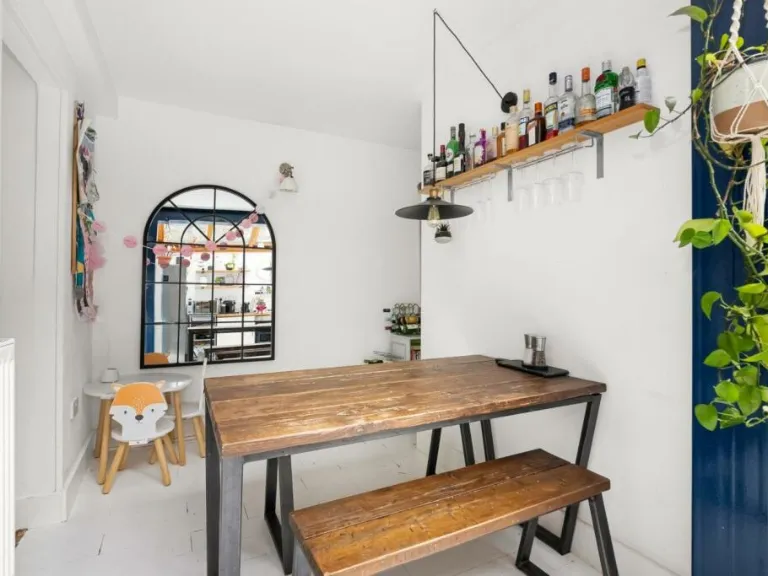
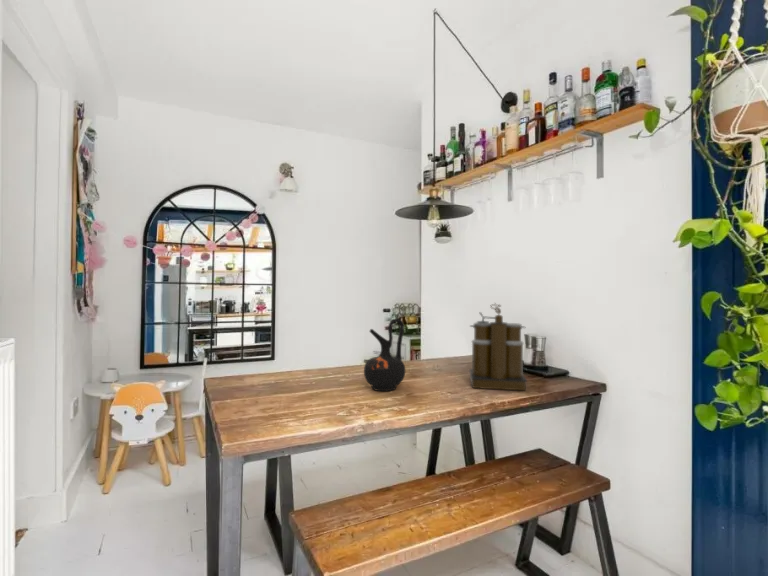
+ coffee maker [468,302,528,391]
+ ceramic jug [363,318,406,392]
